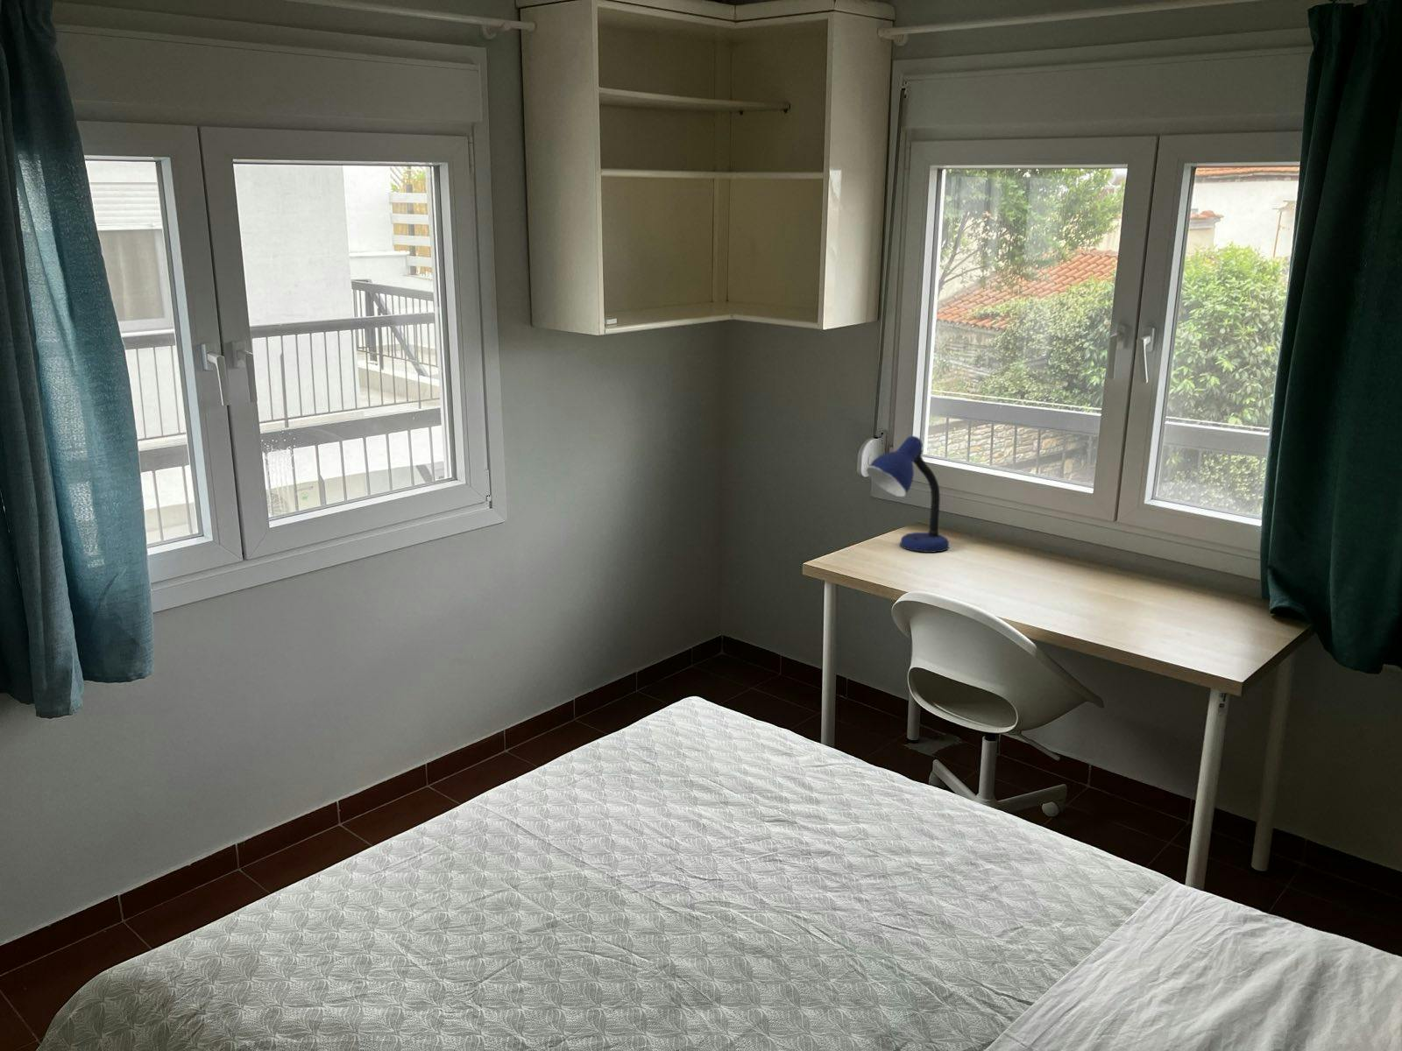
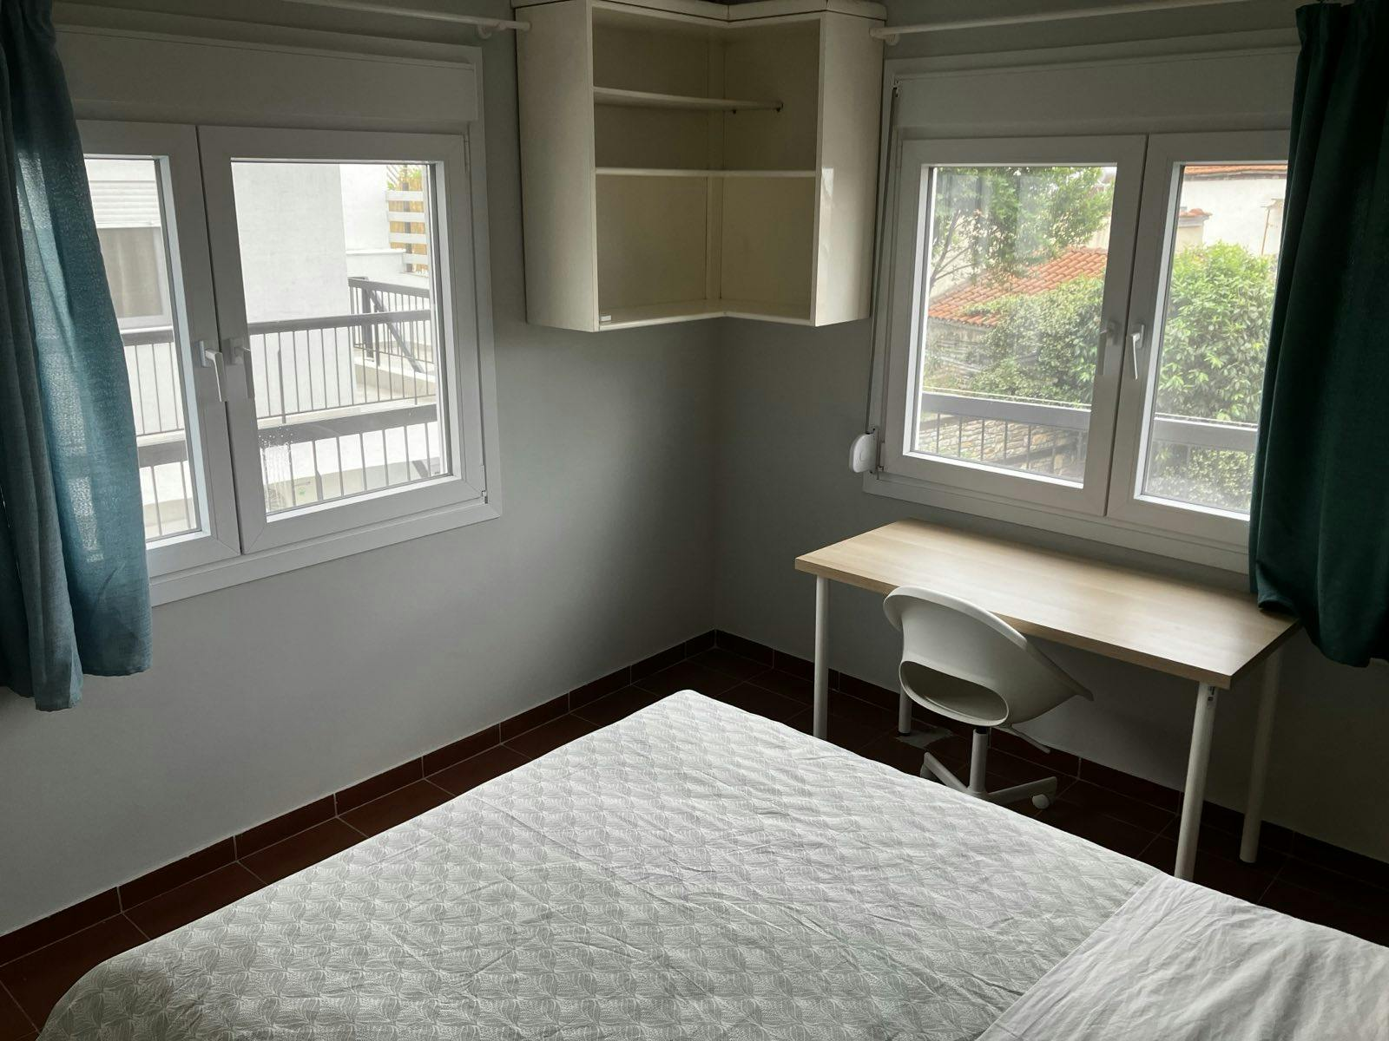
- desk lamp [865,435,949,553]
